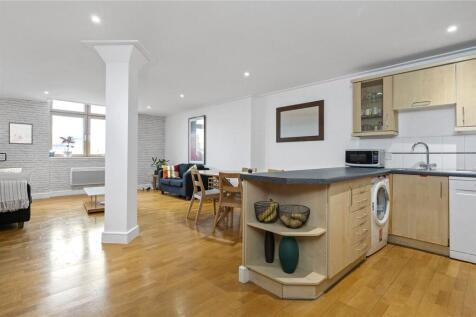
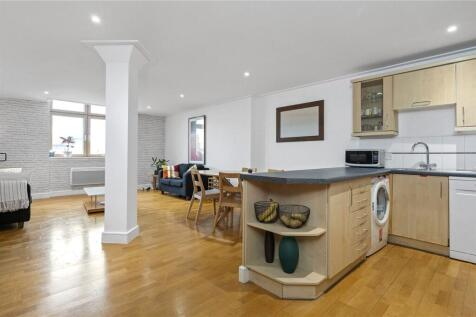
- wall art [8,121,34,146]
